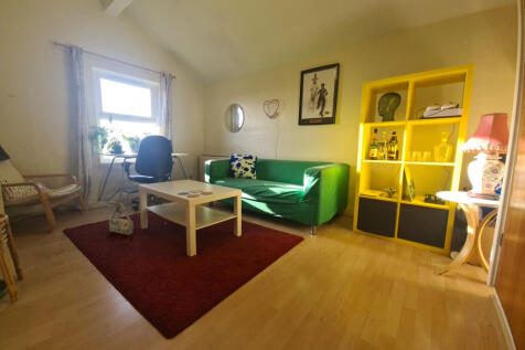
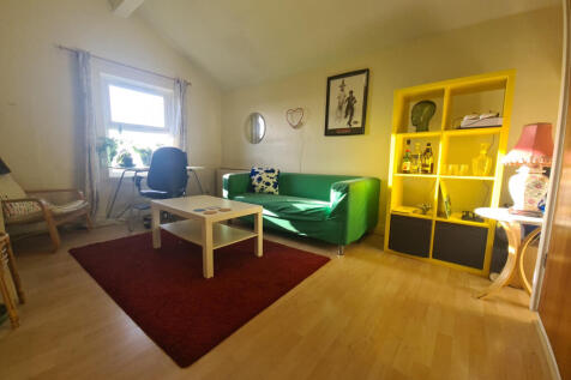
- bag [108,202,135,236]
